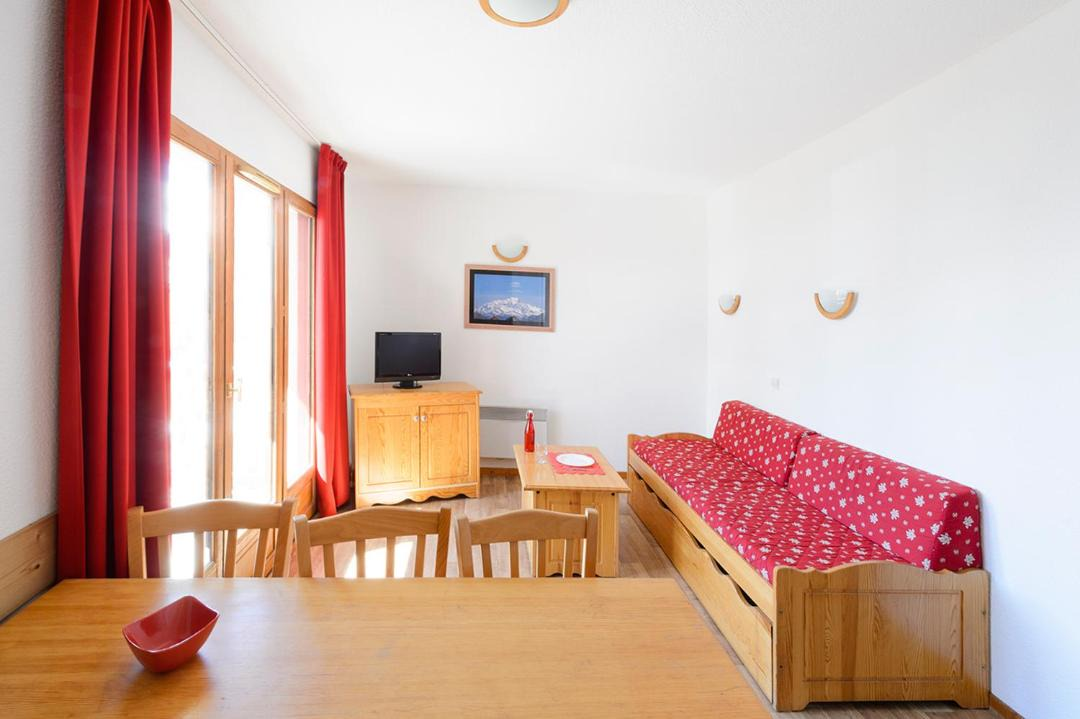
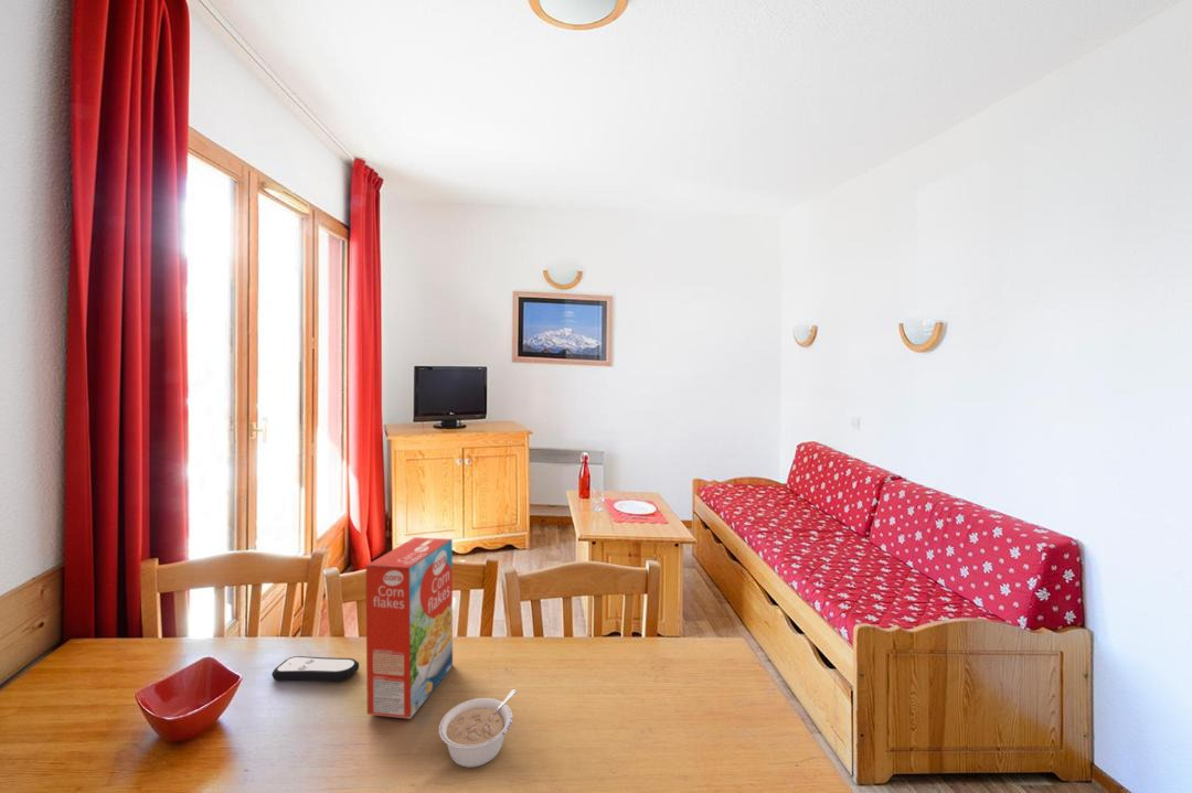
+ legume [438,688,518,769]
+ remote control [270,655,360,683]
+ cereal box [365,536,454,720]
